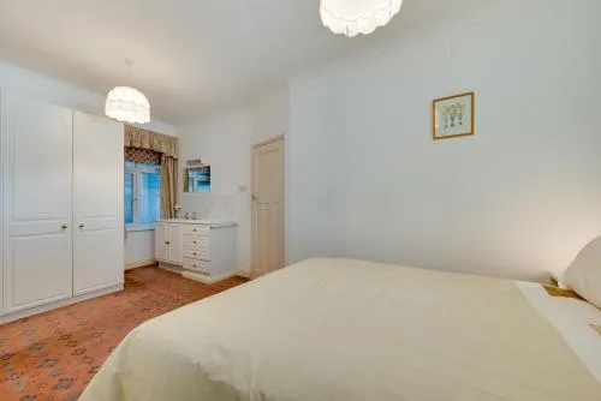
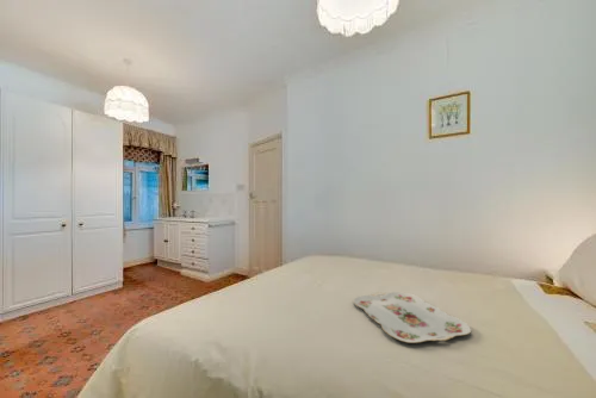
+ serving tray [353,291,472,344]
